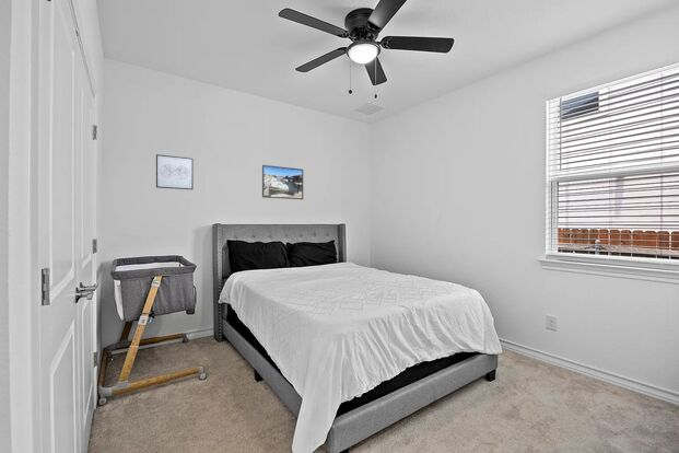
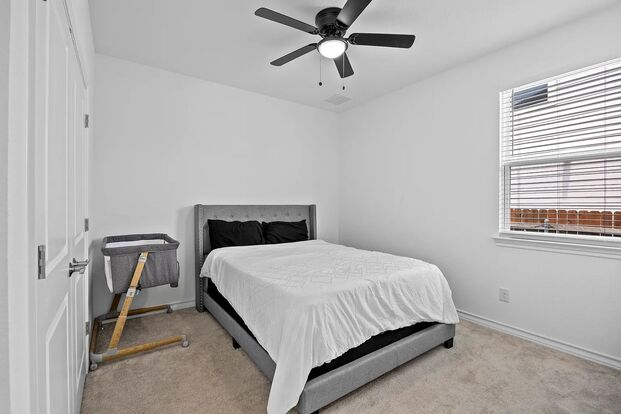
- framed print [261,164,304,200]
- wall art [155,153,195,190]
